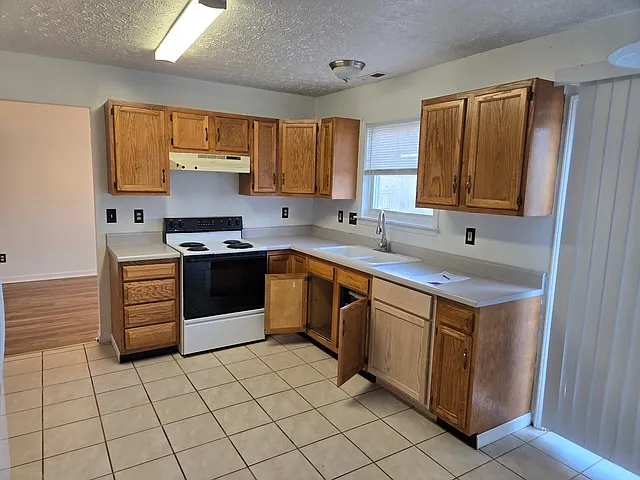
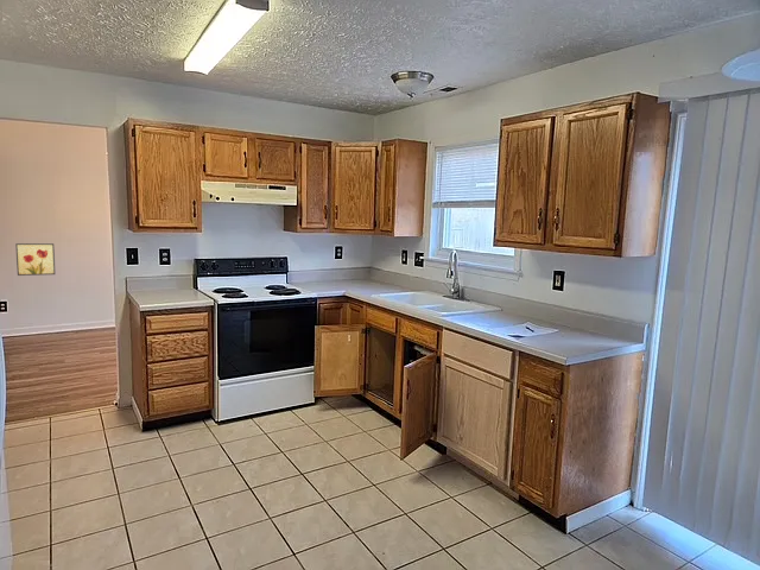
+ wall art [14,242,56,277]
